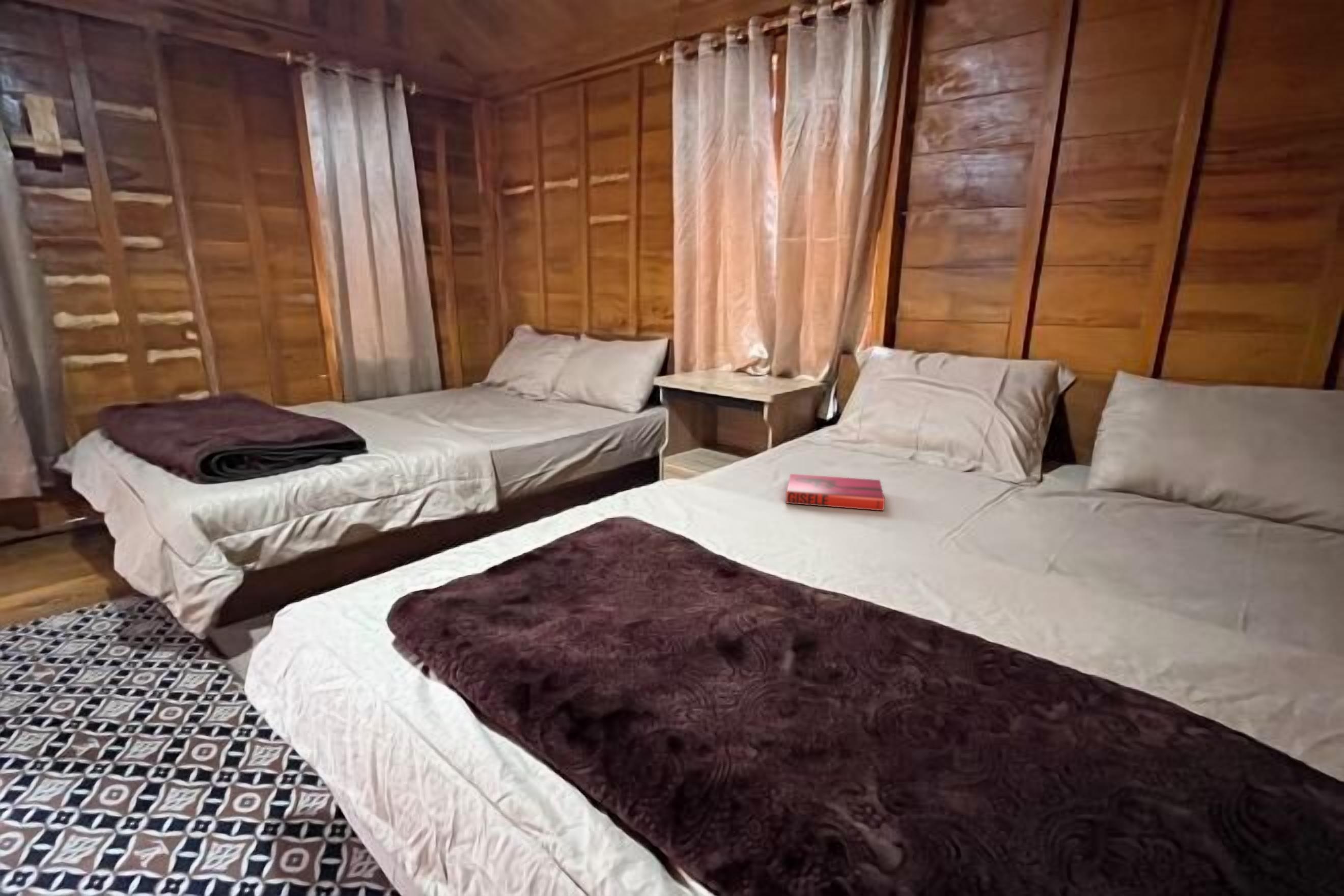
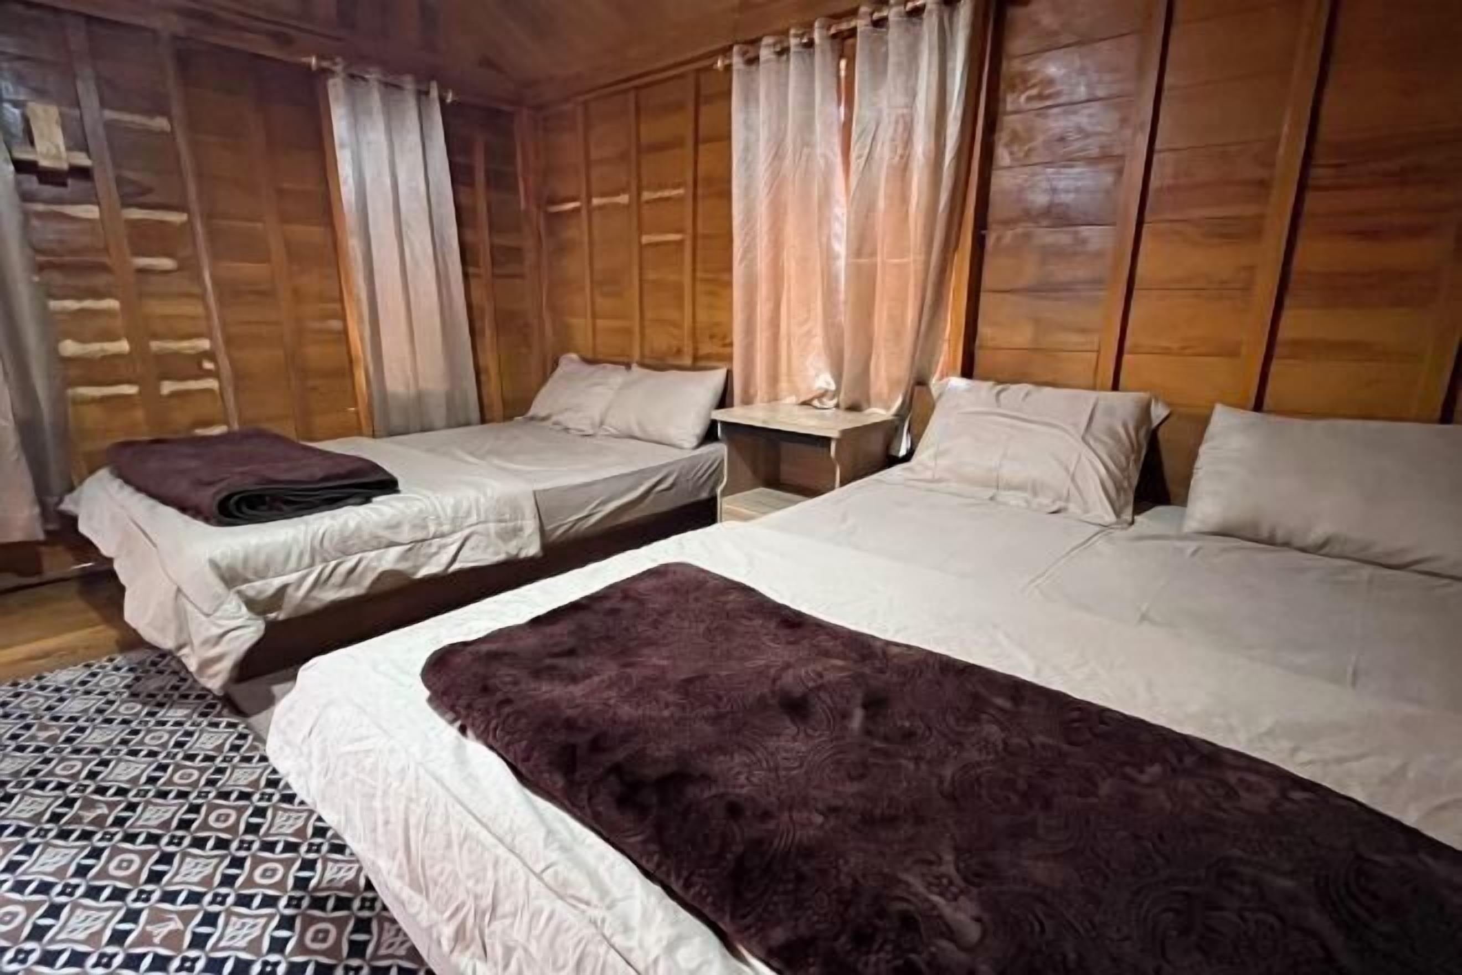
- hardback book [786,473,885,511]
